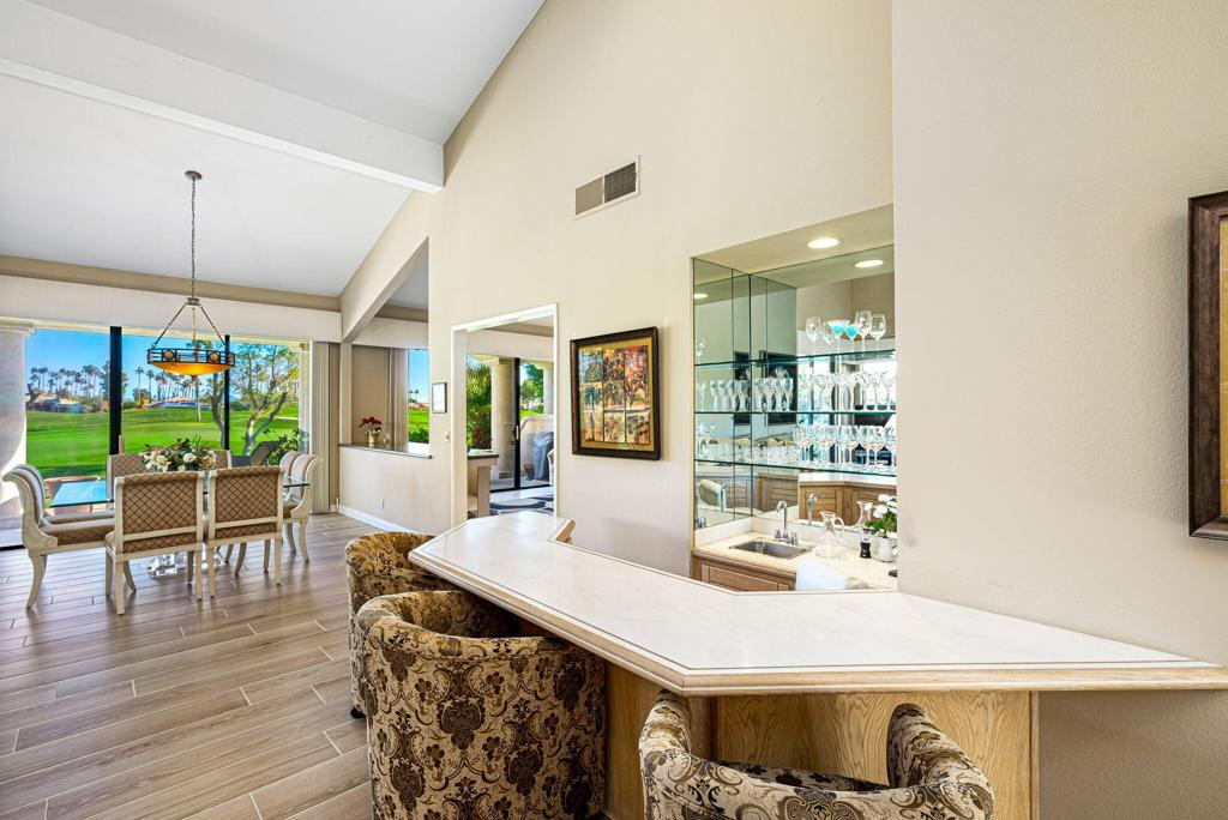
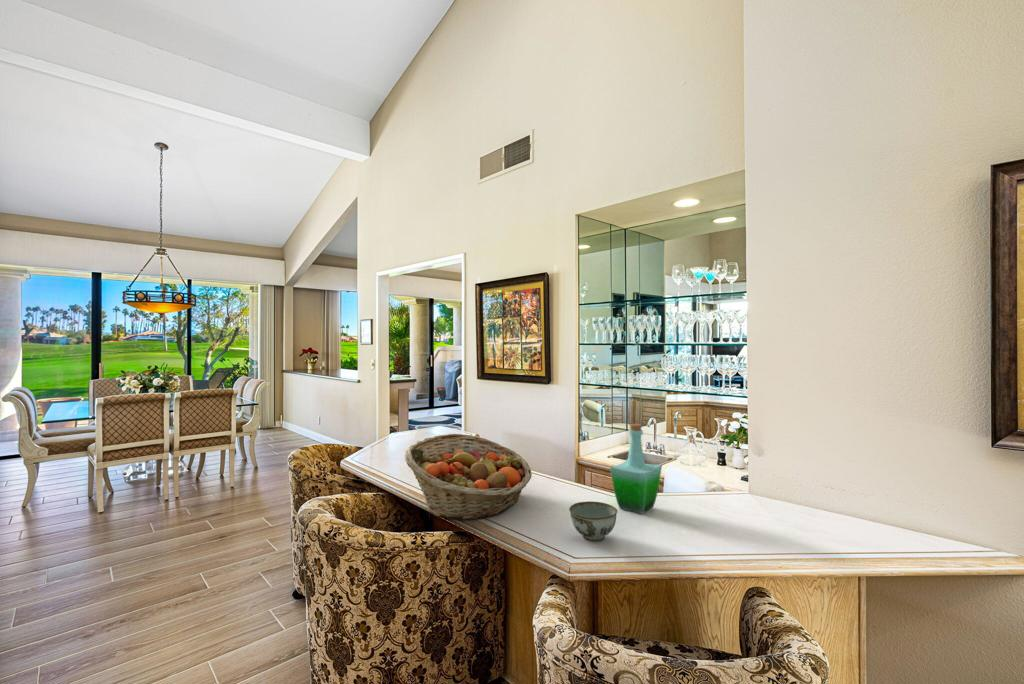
+ bowl [568,500,619,542]
+ bottle [609,423,663,515]
+ fruit basket [404,433,533,521]
